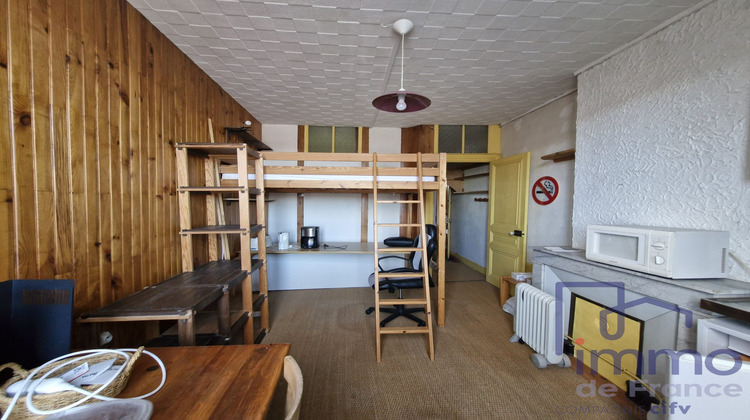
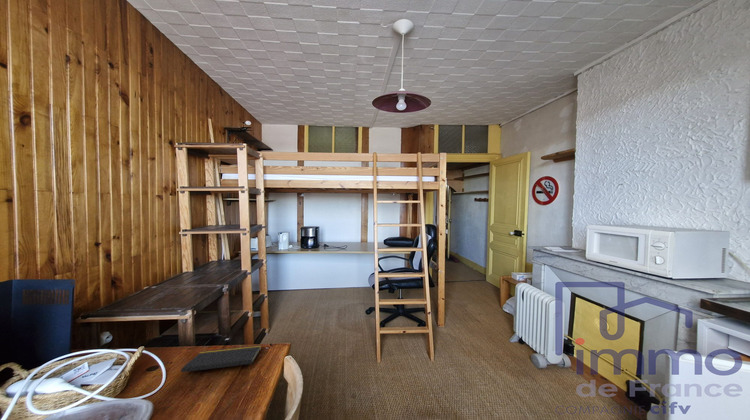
+ notepad [180,344,262,373]
